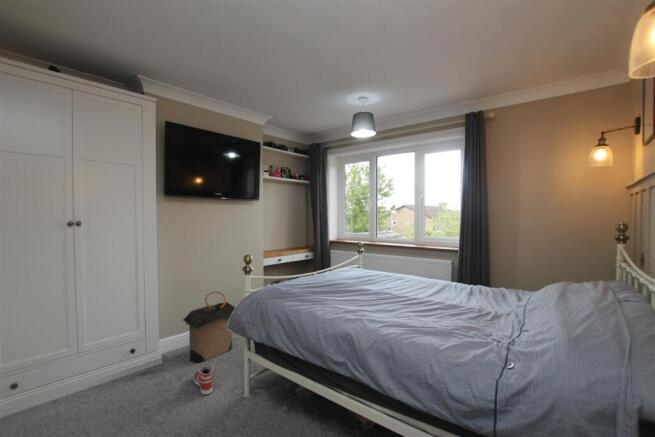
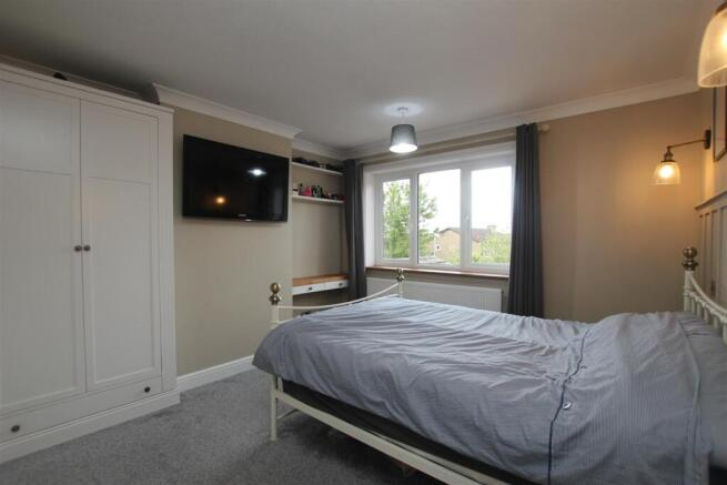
- laundry hamper [182,290,237,364]
- sneaker [193,364,214,396]
